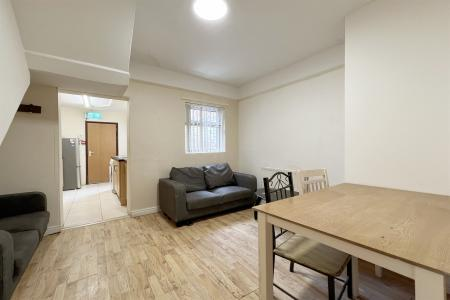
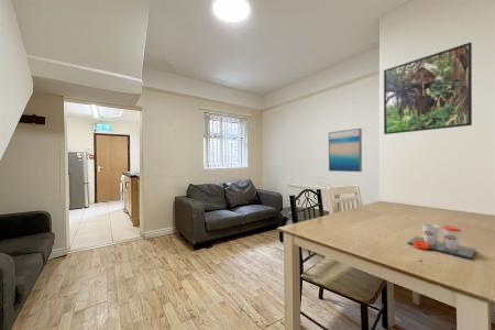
+ cup [407,222,476,260]
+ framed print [383,42,473,135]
+ wall art [328,128,363,173]
